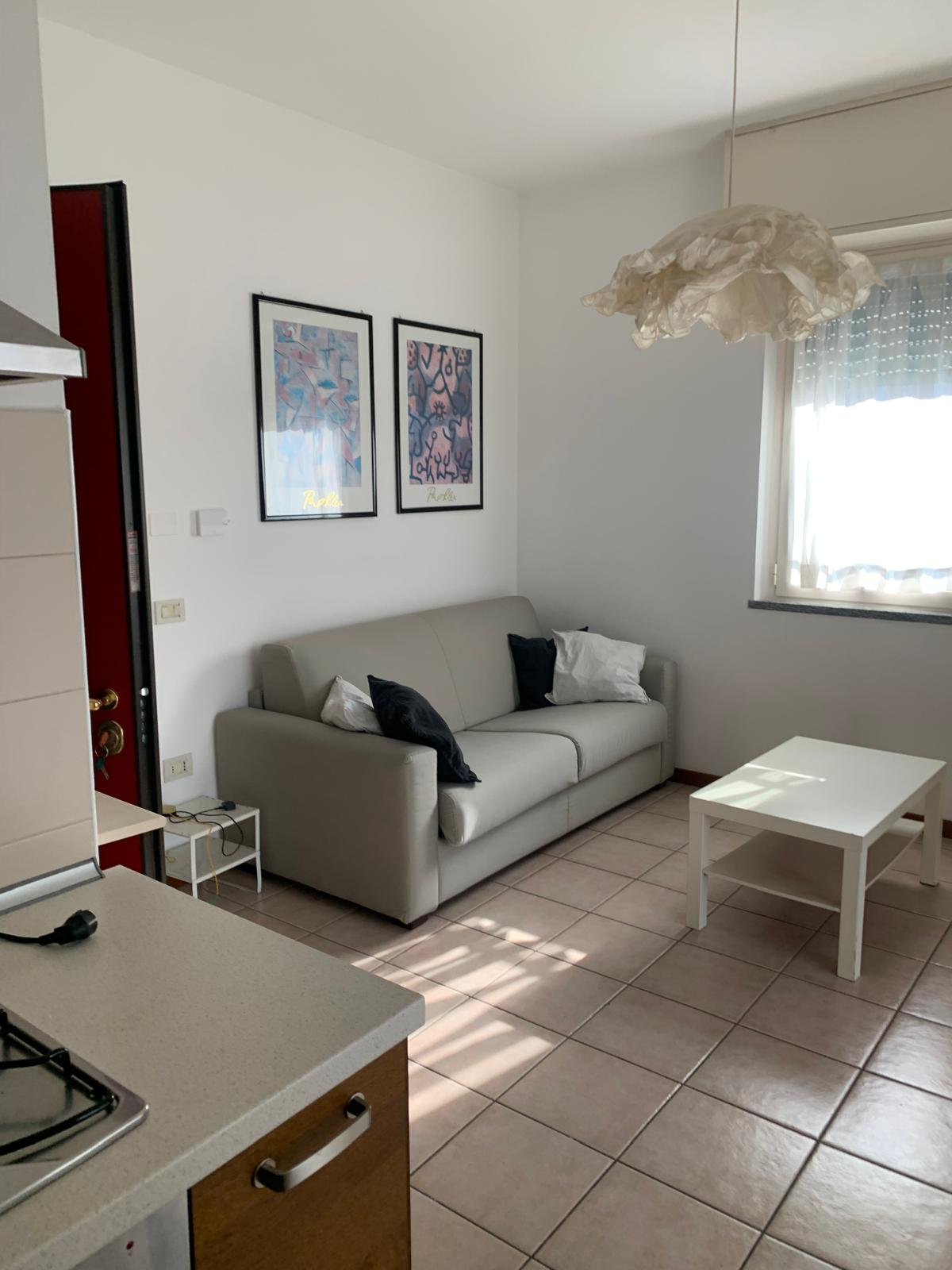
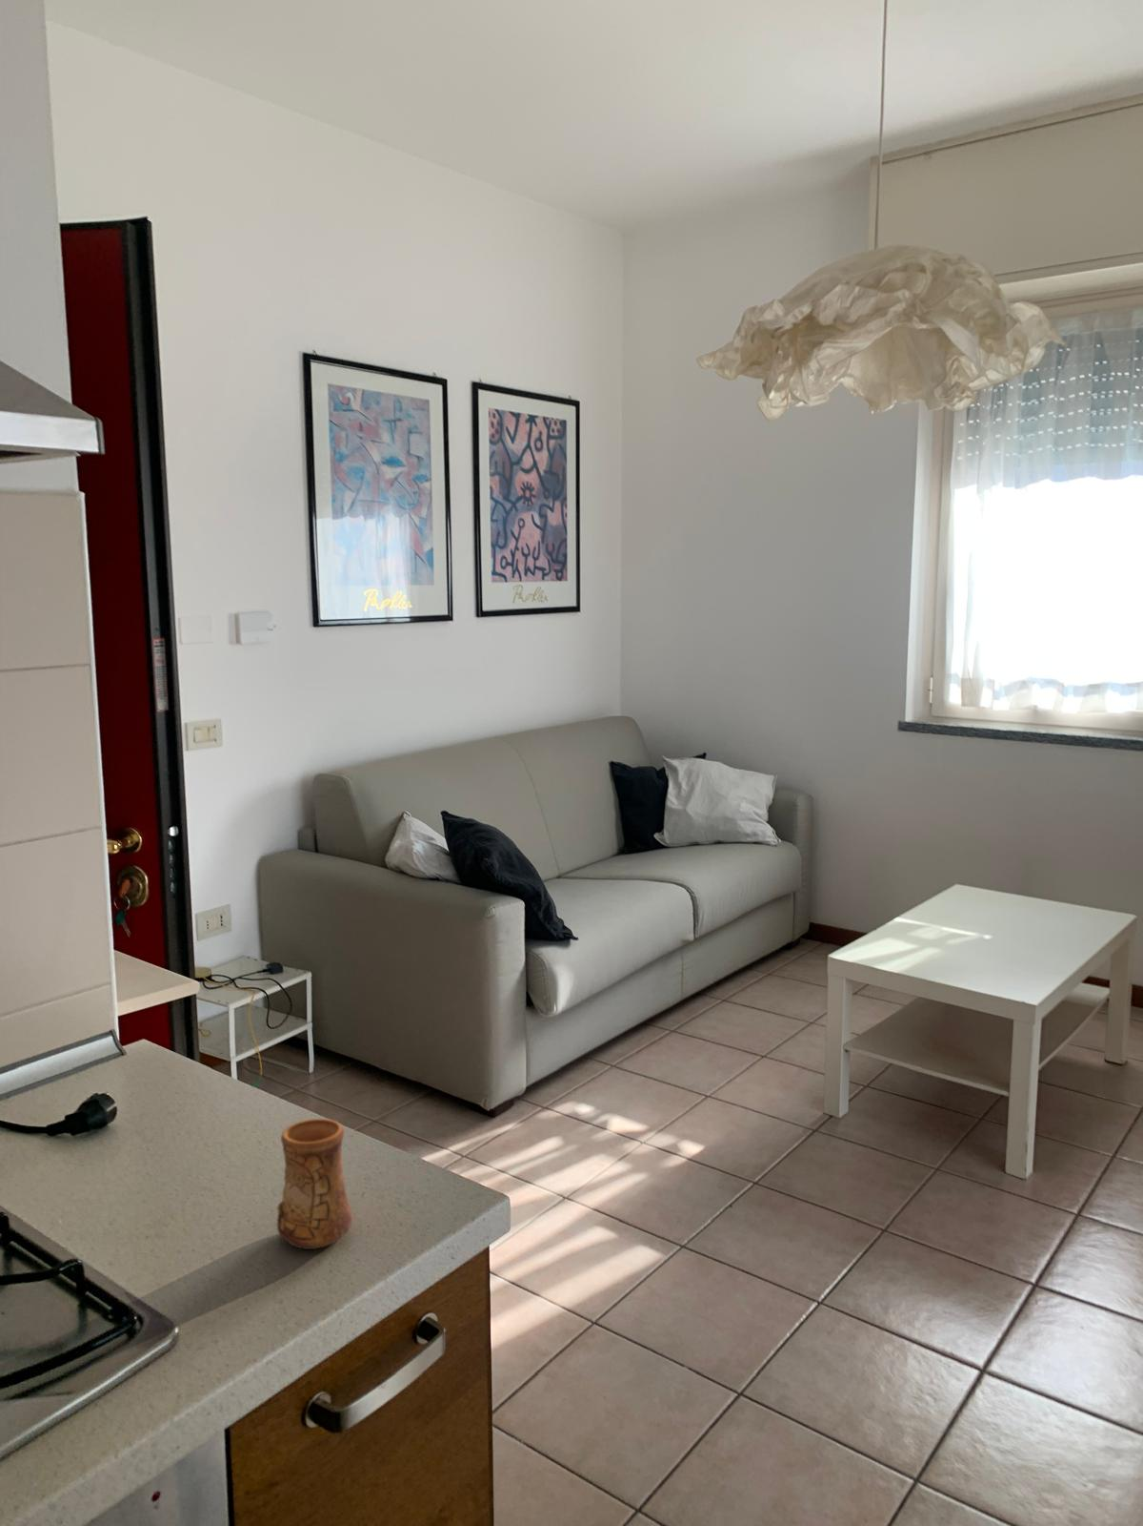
+ cup [276,1117,353,1251]
